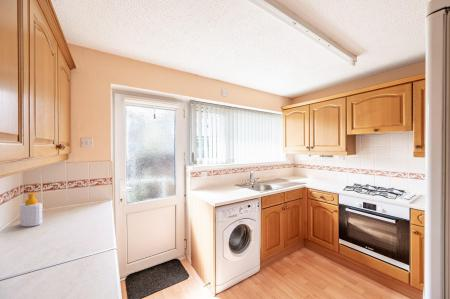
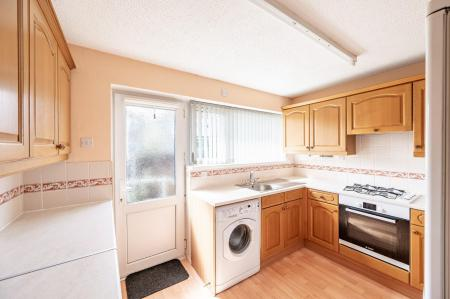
- soap bottle [19,191,43,227]
